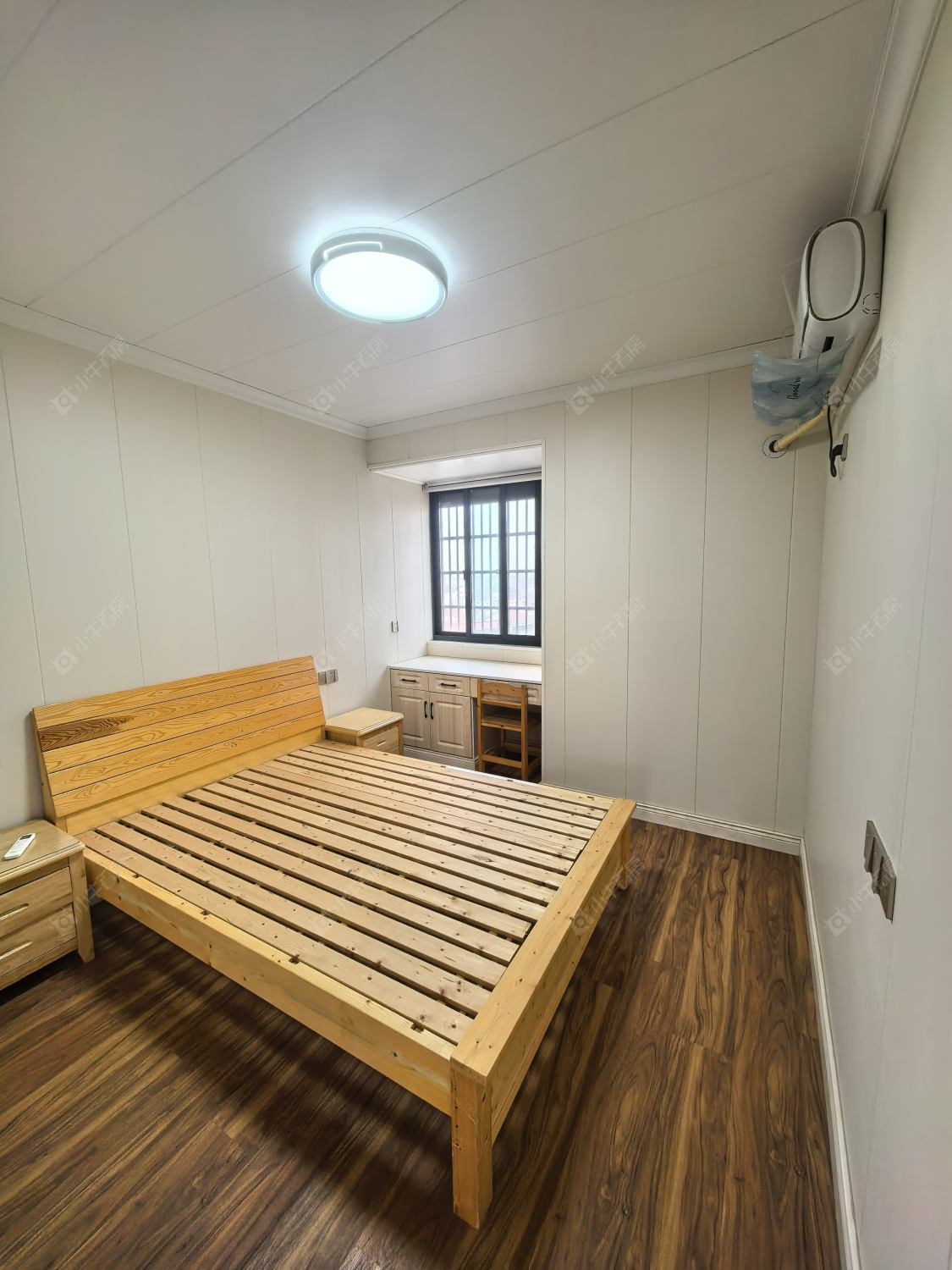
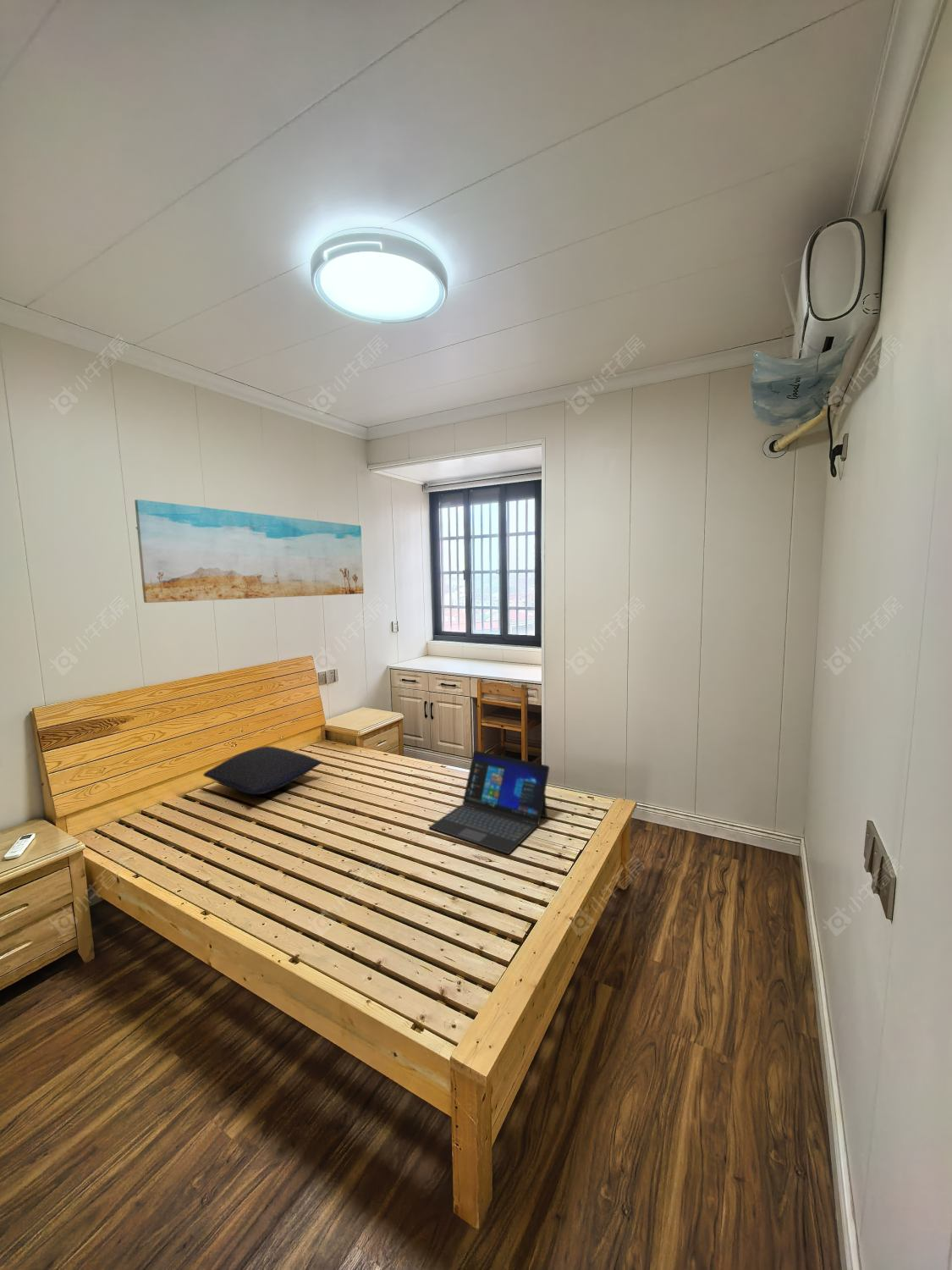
+ laptop [428,749,550,854]
+ pillow [202,745,323,795]
+ wall art [134,499,365,604]
